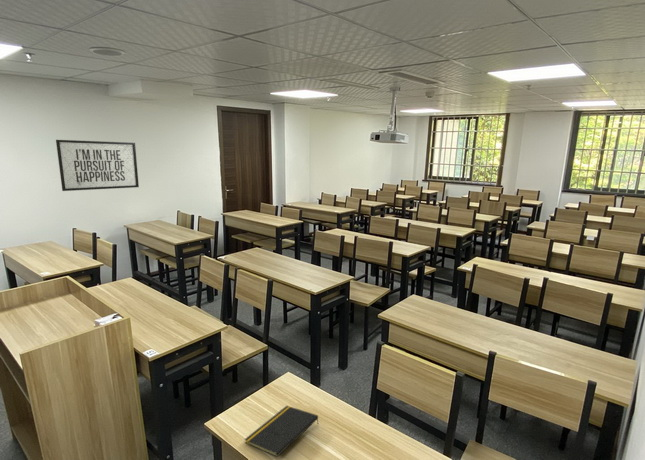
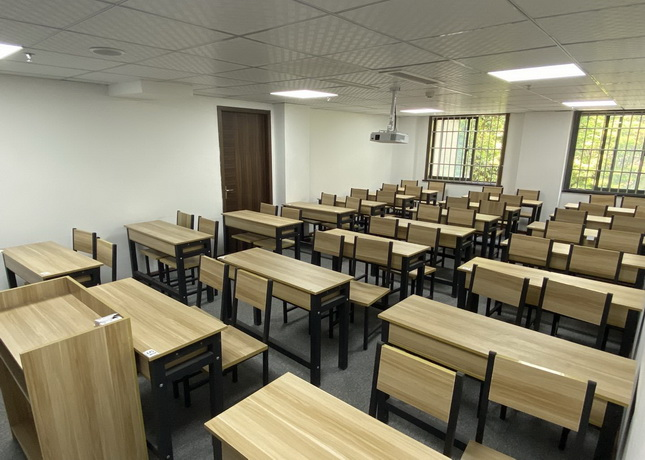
- notepad [243,405,320,458]
- mirror [55,139,140,192]
